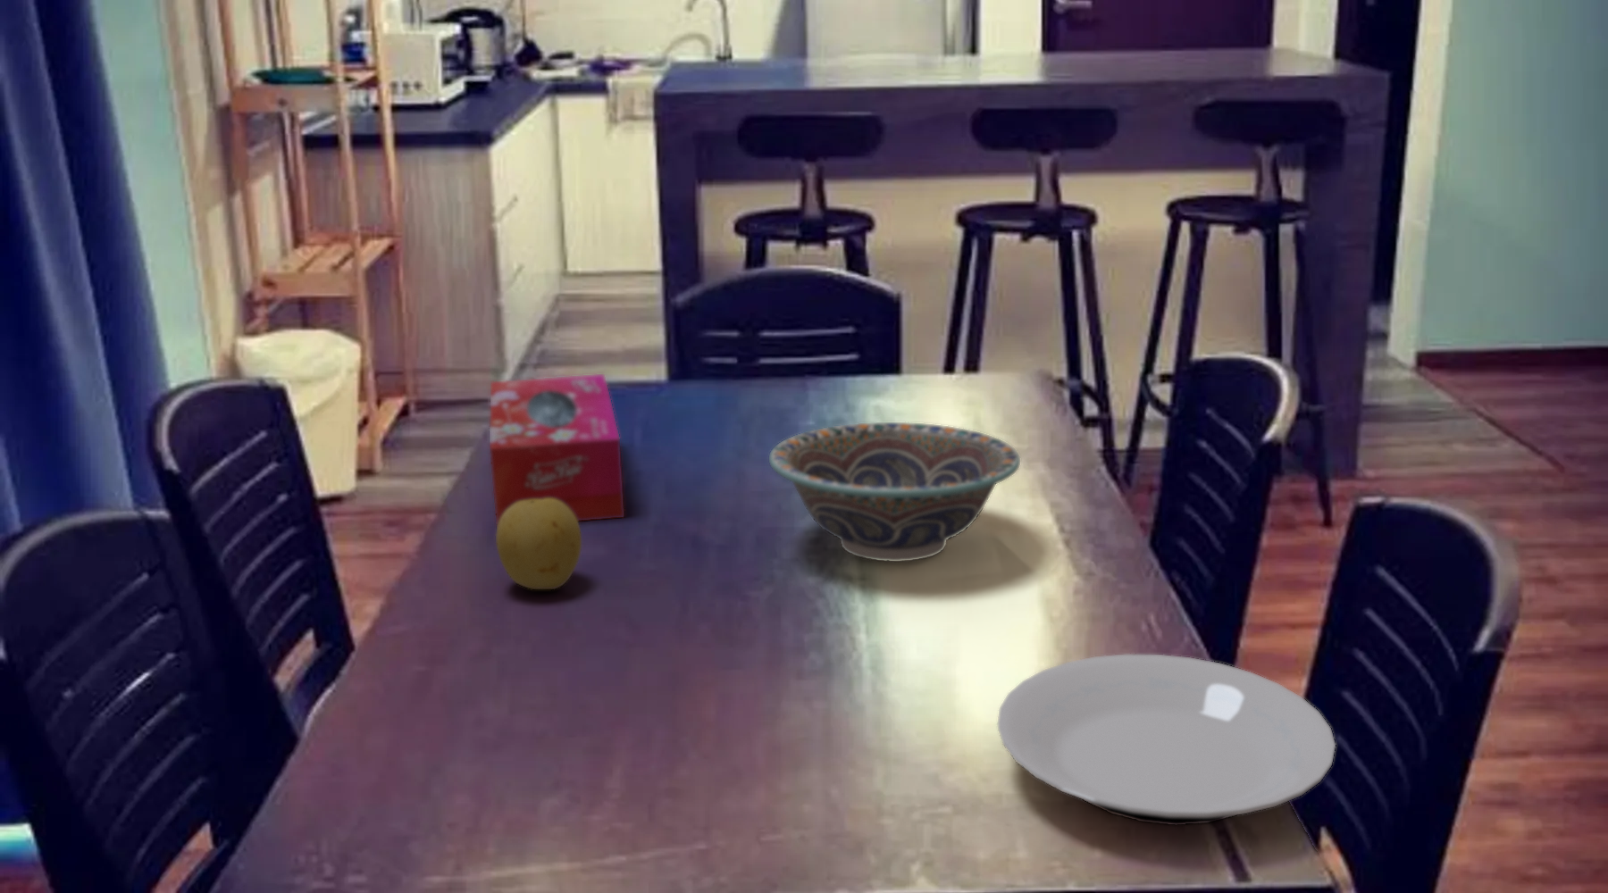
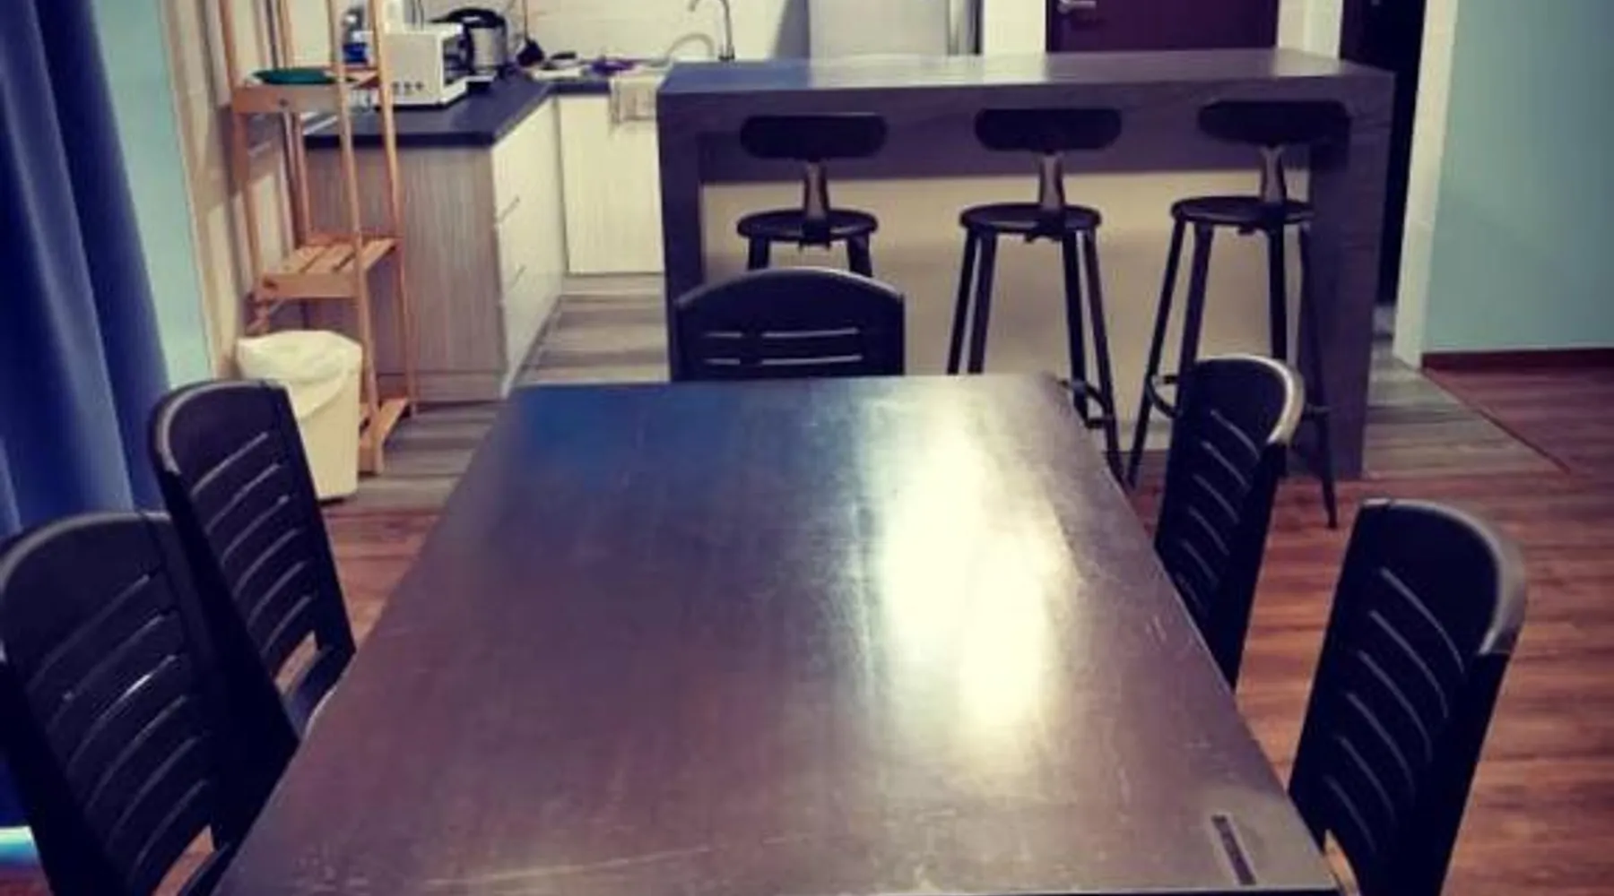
- plate [996,653,1336,826]
- fruit [495,498,583,591]
- decorative bowl [769,421,1021,563]
- tissue box [488,373,626,529]
